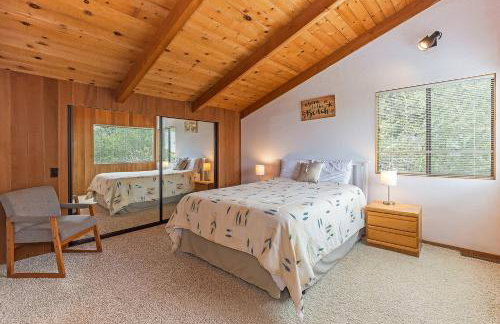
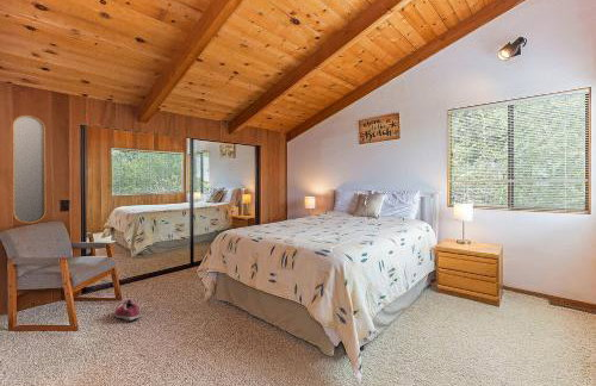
+ shoe [113,298,141,323]
+ home mirror [12,114,46,224]
